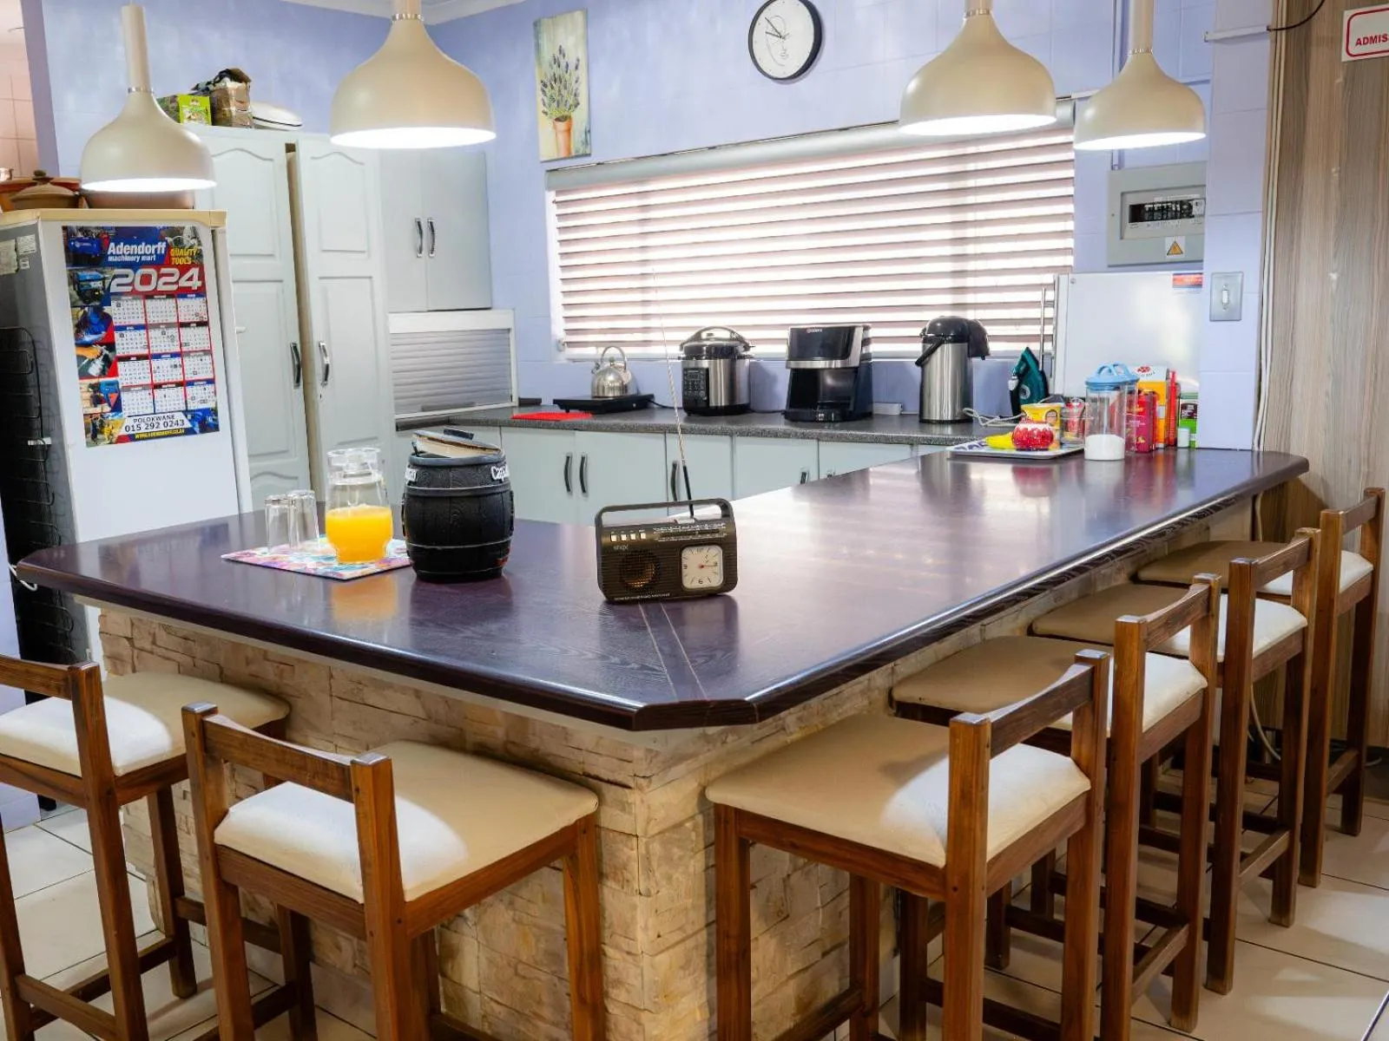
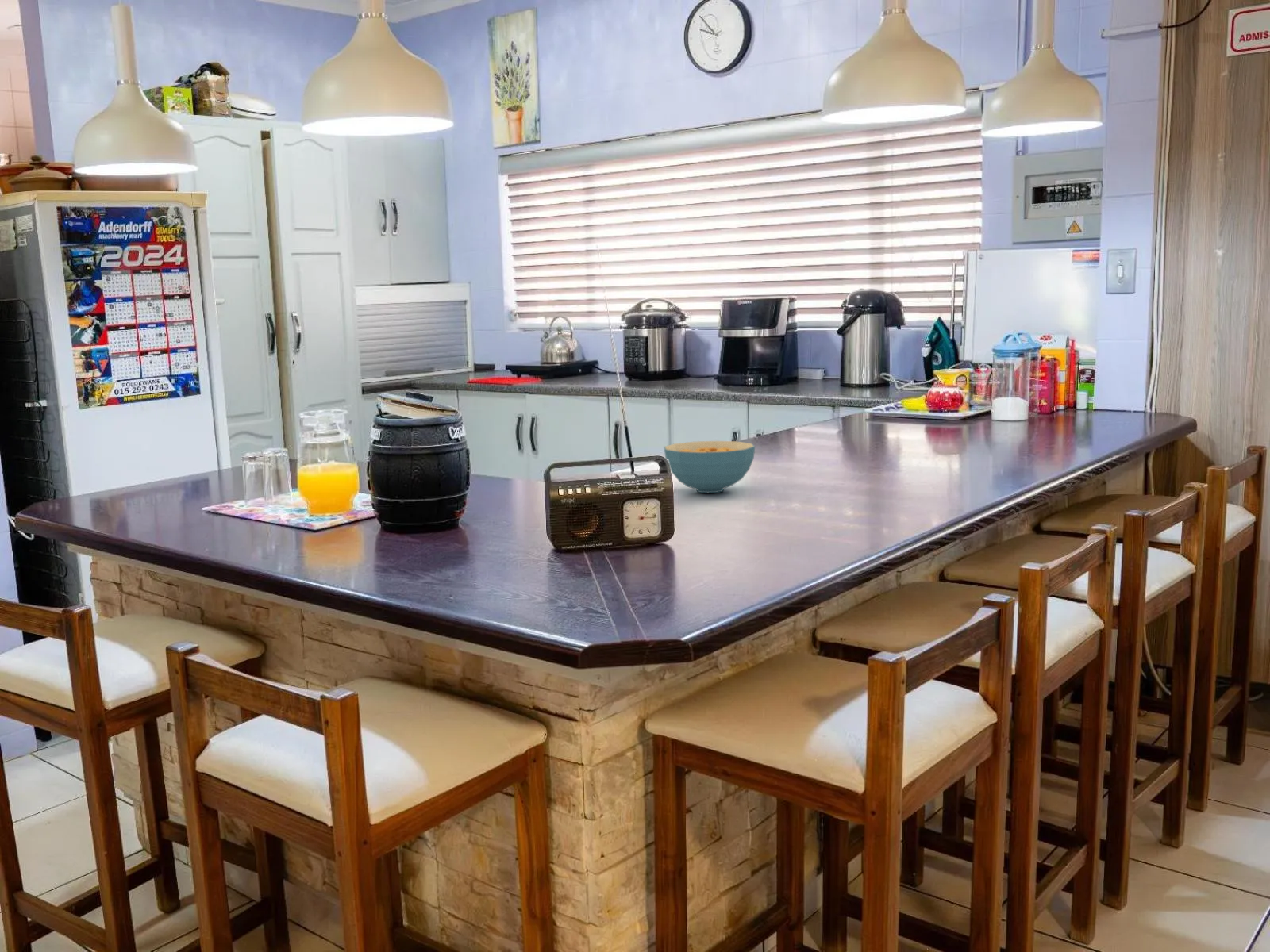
+ cereal bowl [663,440,756,493]
